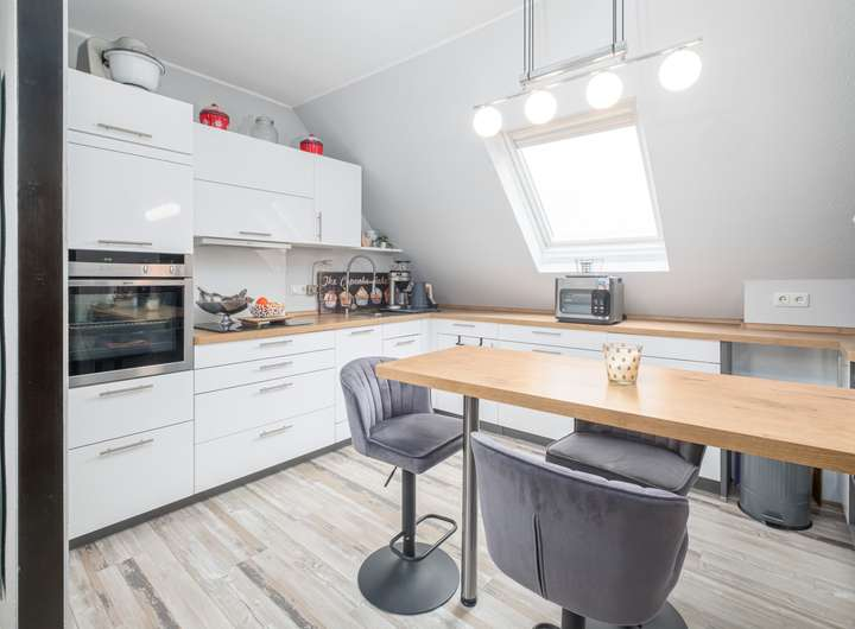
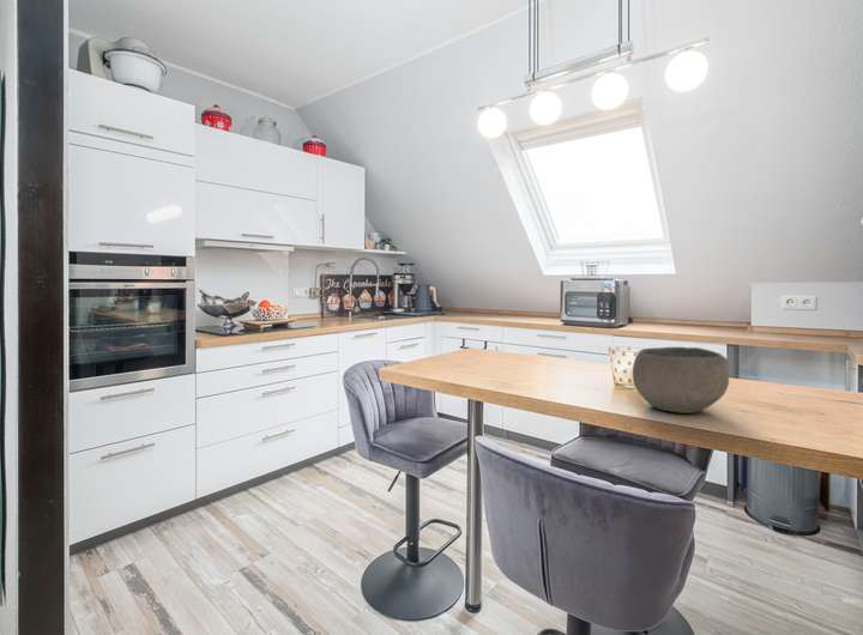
+ bowl [632,346,730,415]
